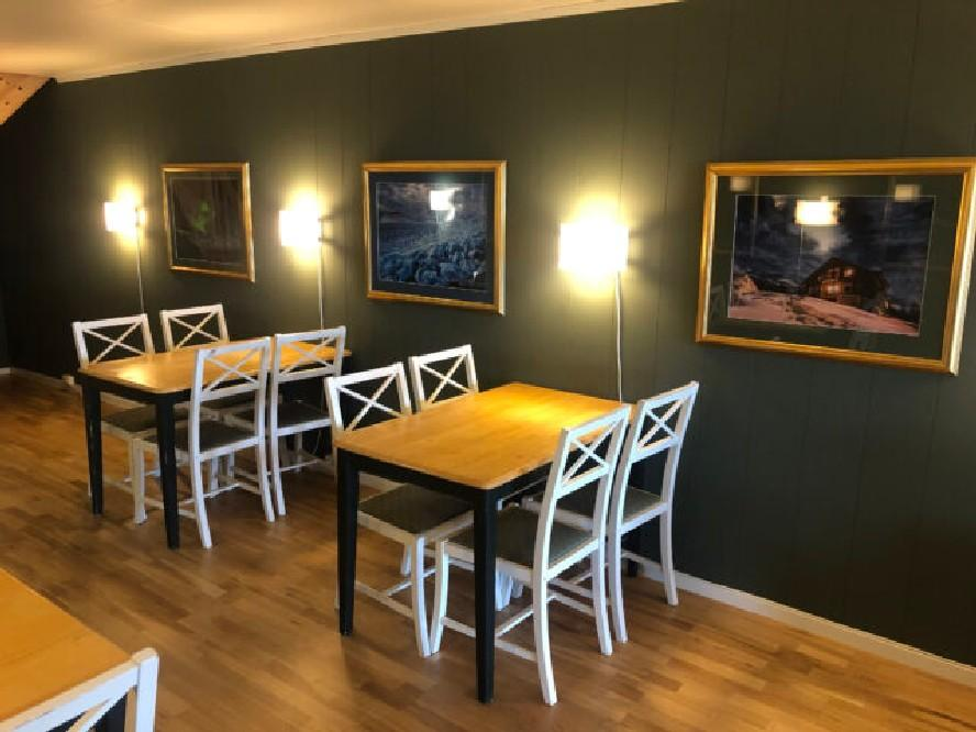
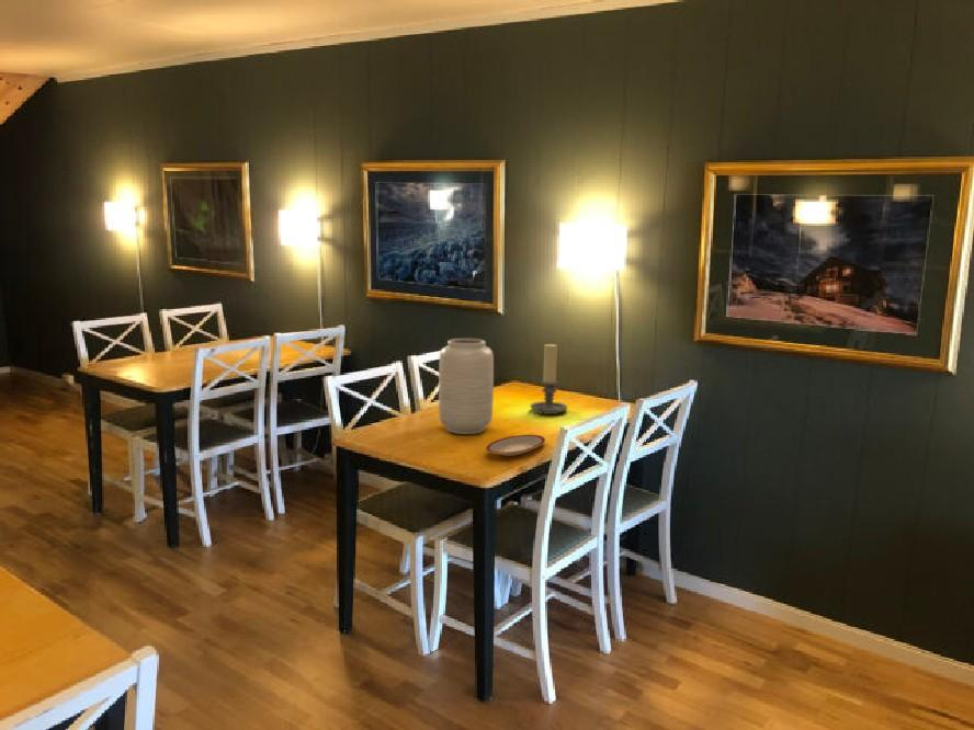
+ vase [438,338,495,435]
+ candle holder [530,343,568,417]
+ plate [485,434,546,457]
